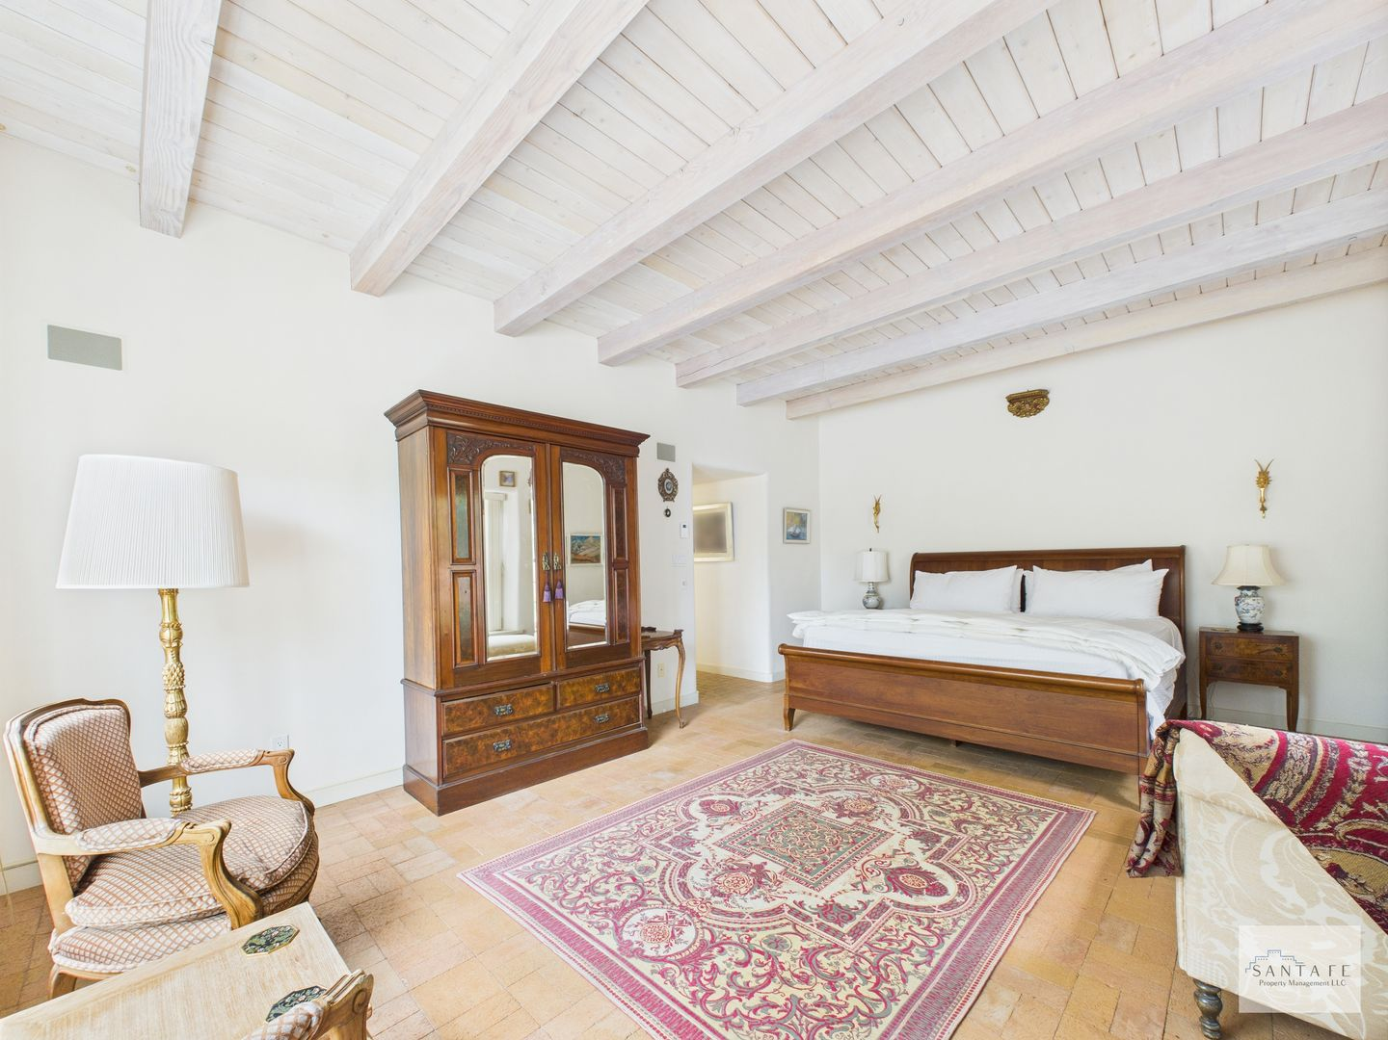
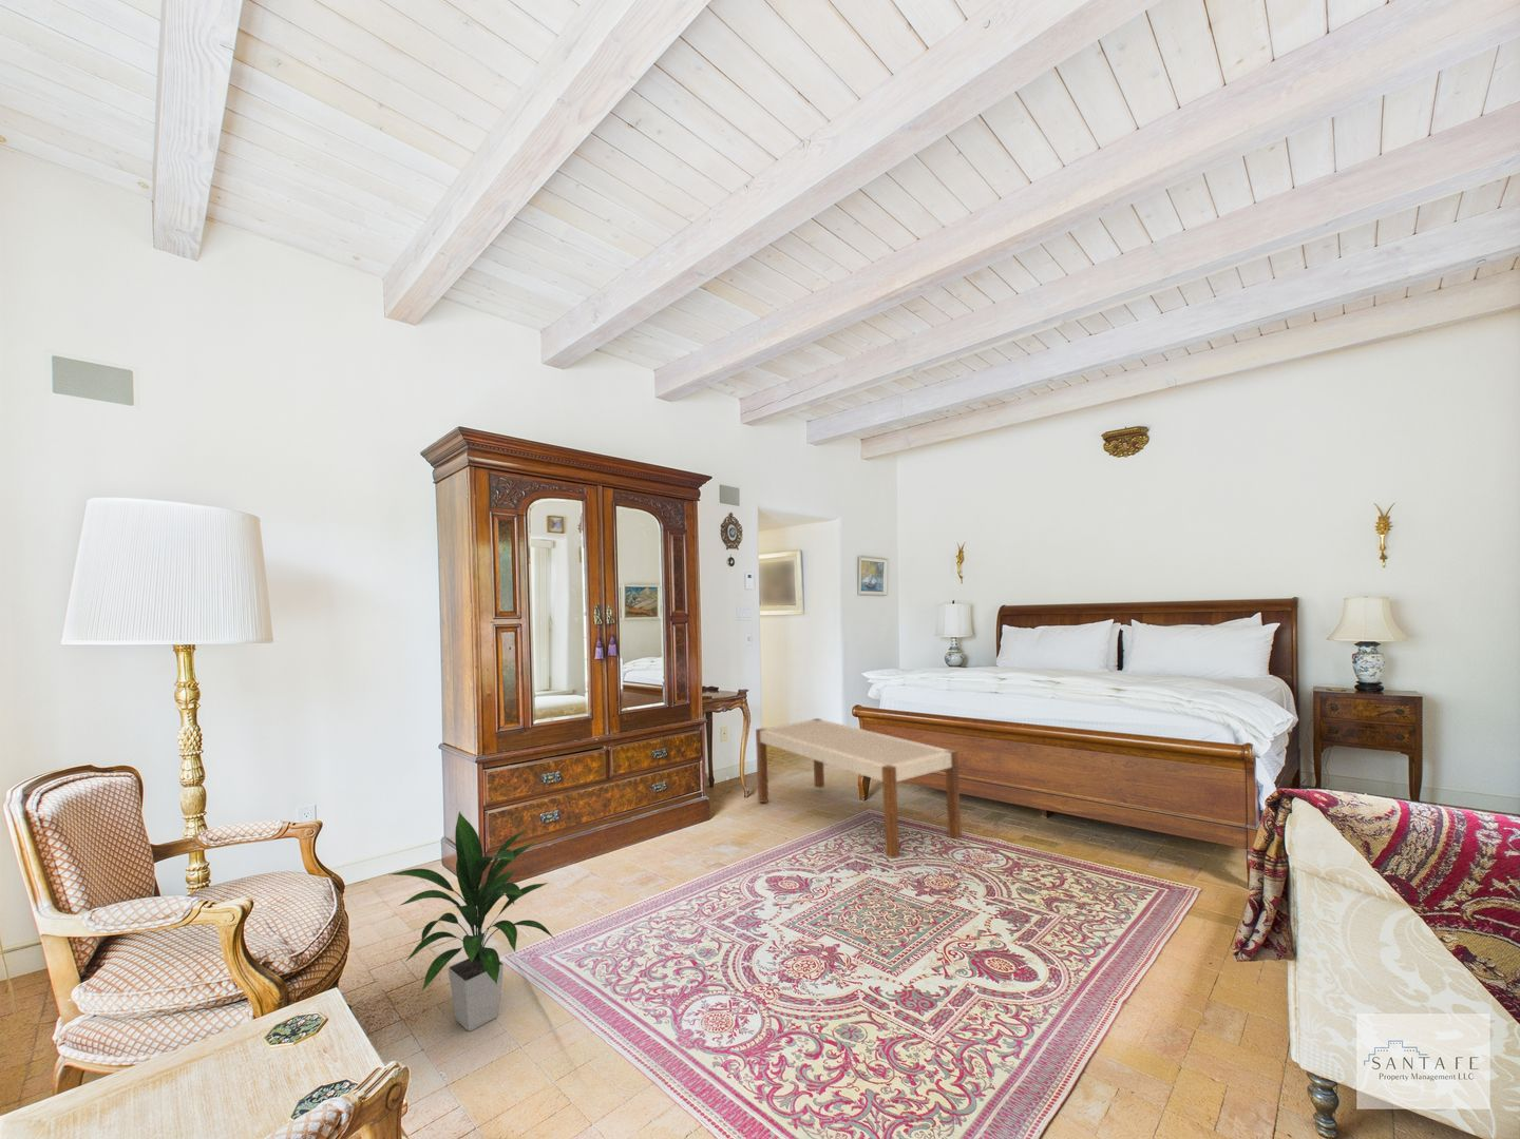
+ indoor plant [389,810,555,1033]
+ bench [755,717,962,859]
